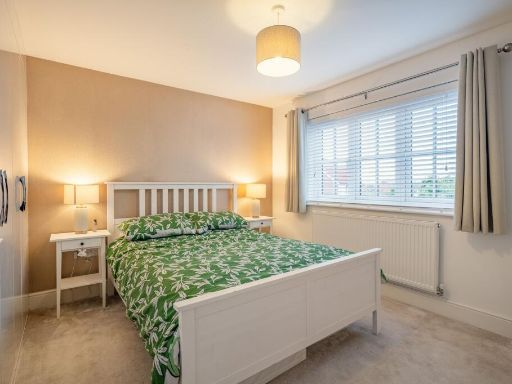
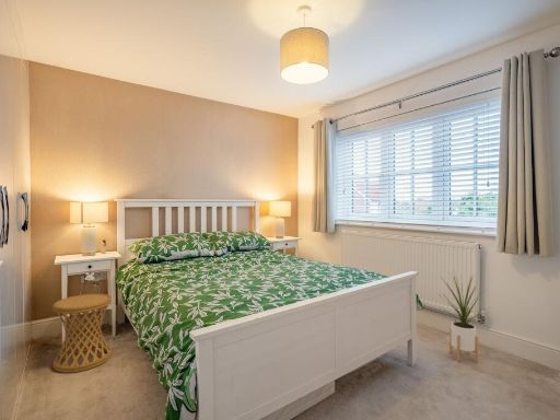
+ house plant [436,270,491,363]
+ side table [51,293,113,374]
